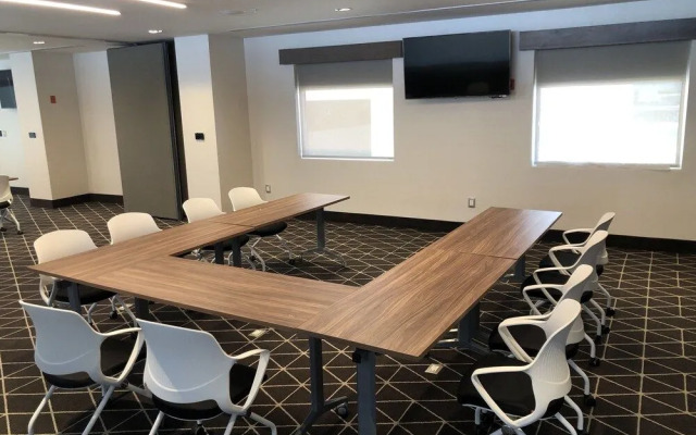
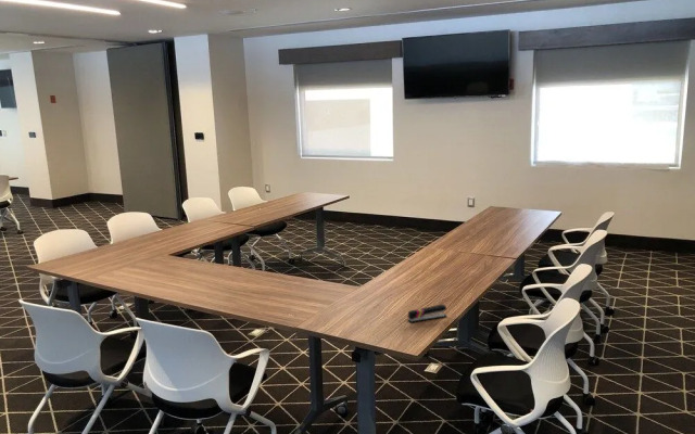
+ stapler [407,304,447,323]
